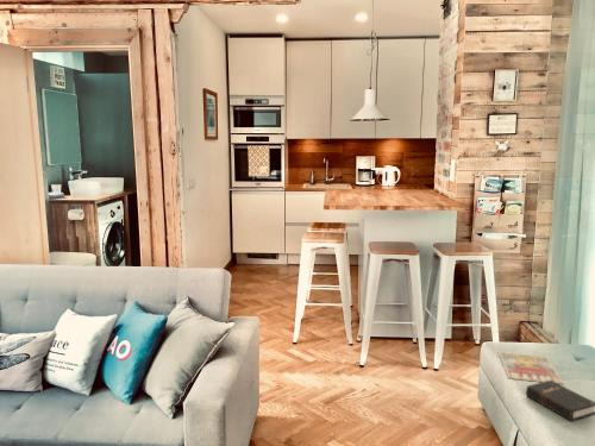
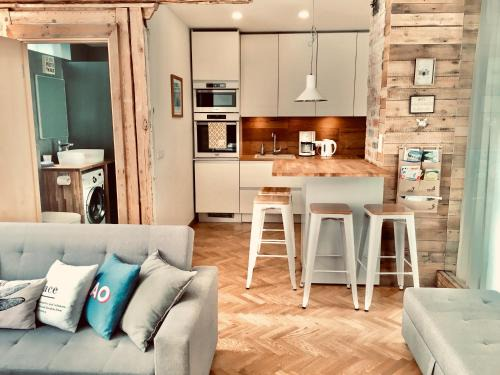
- hardback book [525,379,595,422]
- magazine [497,351,565,385]
